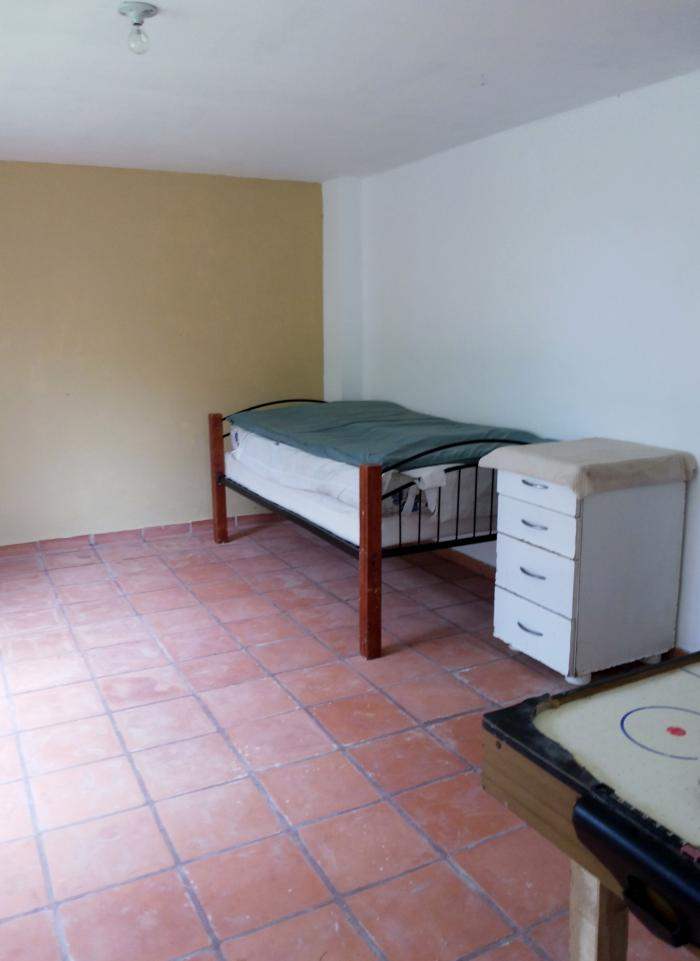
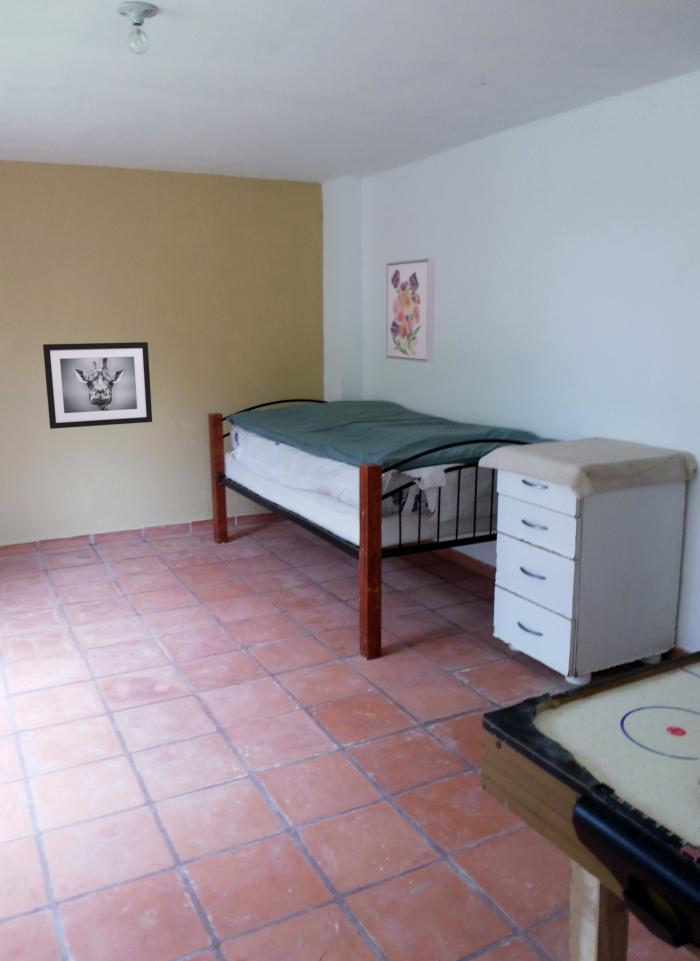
+ wall art [385,257,436,364]
+ wall art [42,341,153,430]
